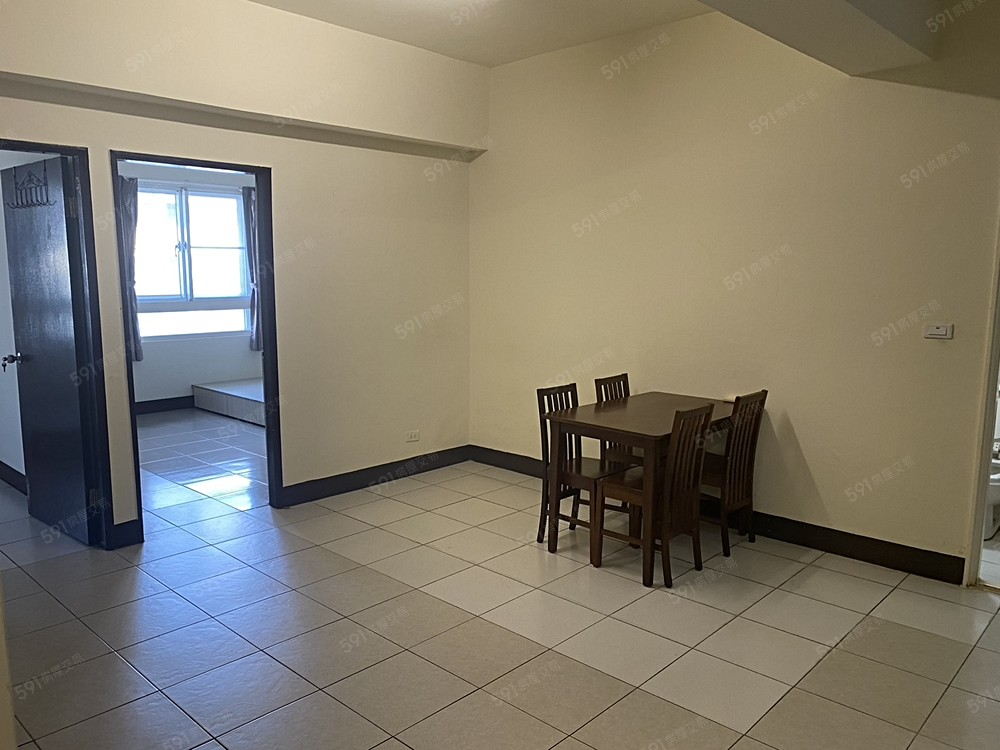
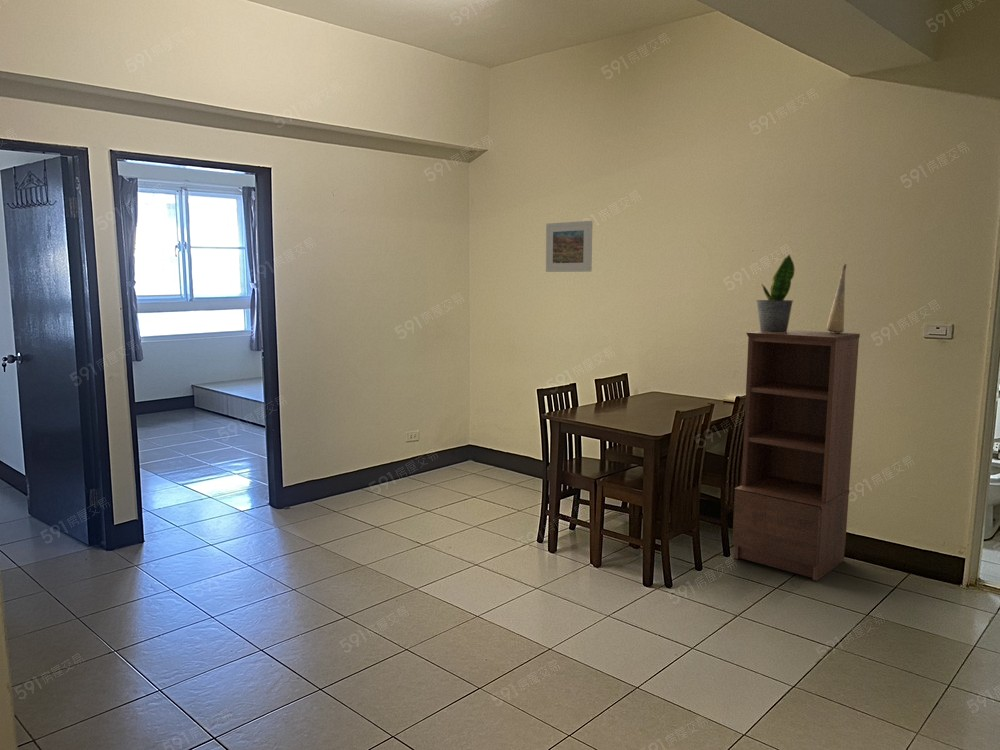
+ potted plant [755,253,796,333]
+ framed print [545,220,593,273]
+ shelving unit [731,329,861,582]
+ decorative vase [825,263,848,333]
